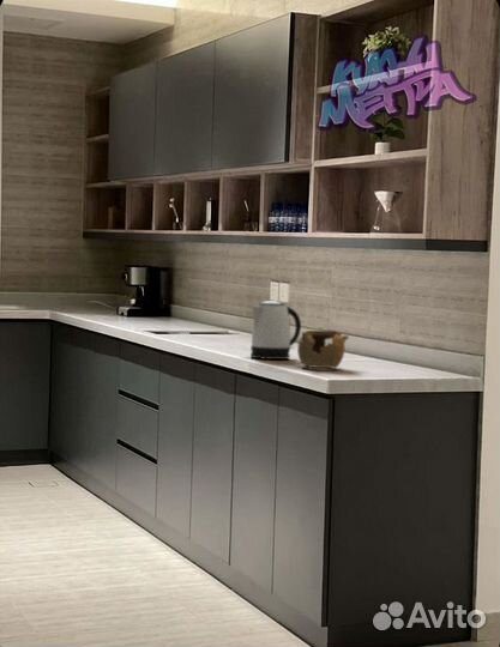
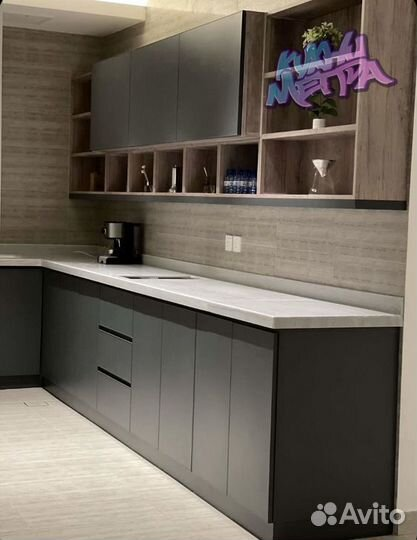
- kettle [249,300,302,361]
- teapot [296,329,350,370]
